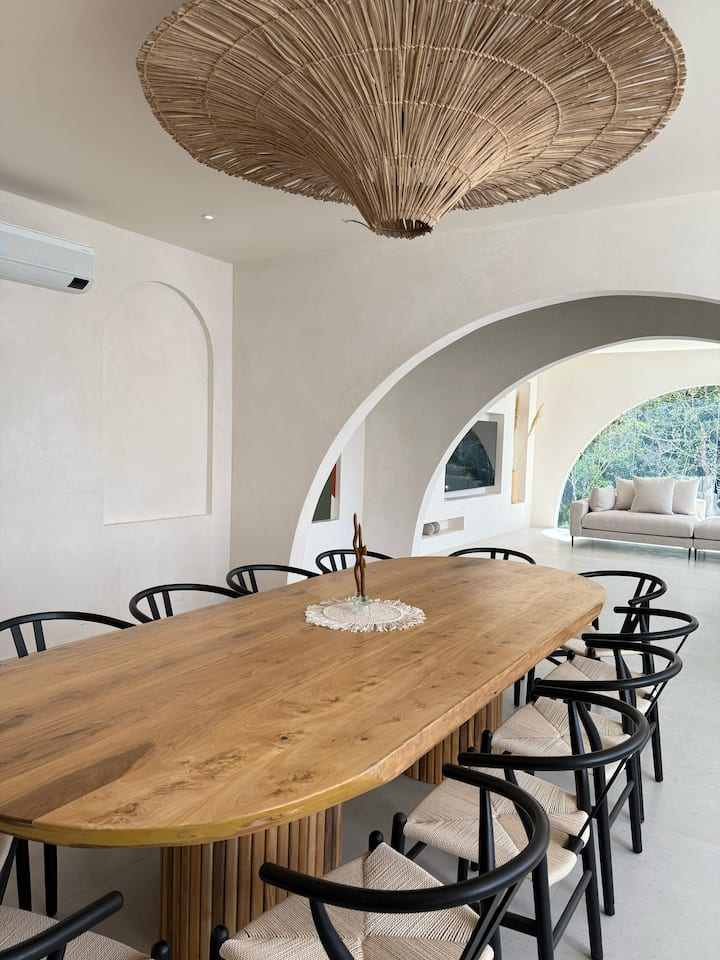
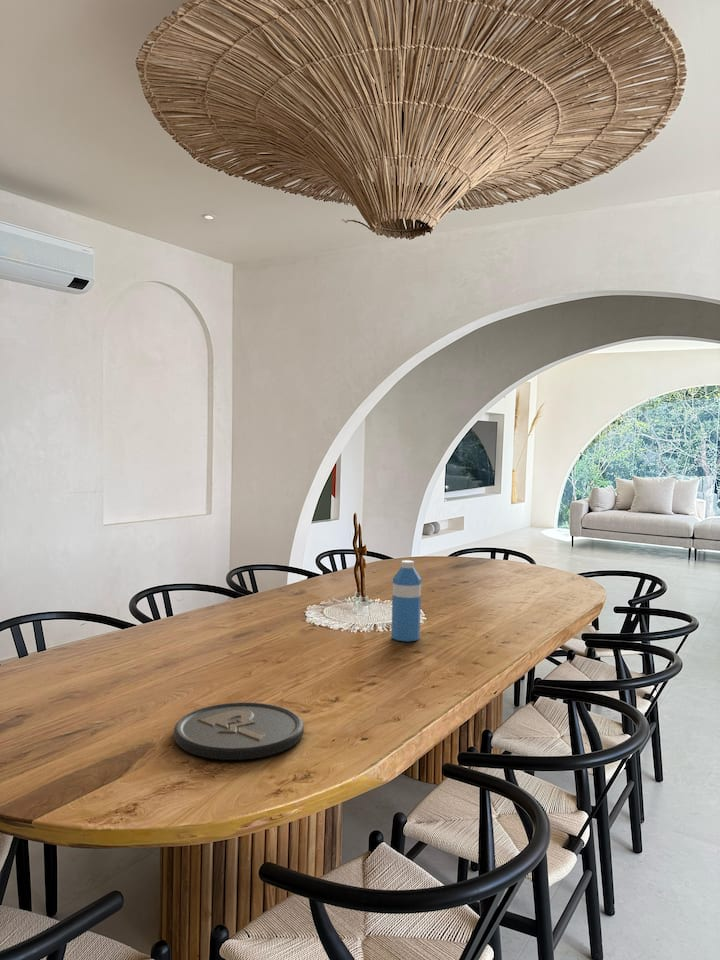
+ water bottle [390,559,422,642]
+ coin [173,701,304,761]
